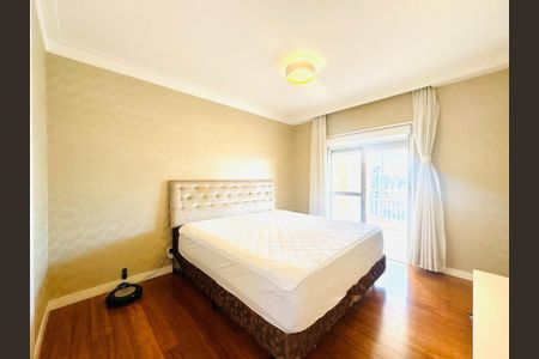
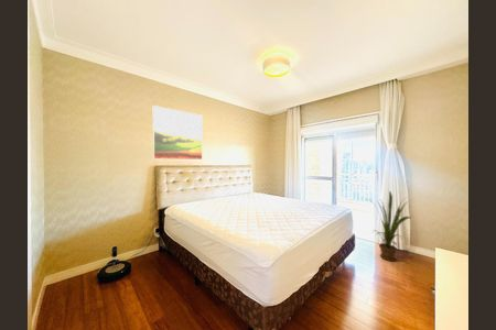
+ house plant [366,190,412,262]
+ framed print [152,105,204,162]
